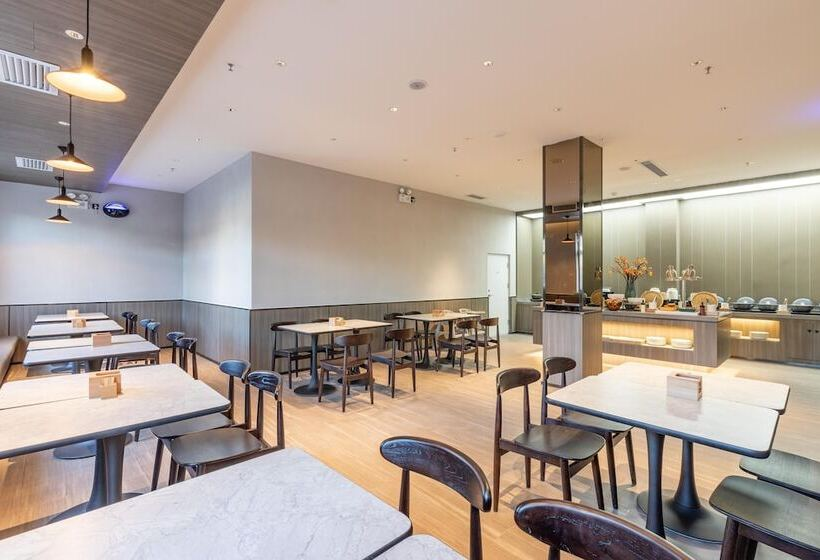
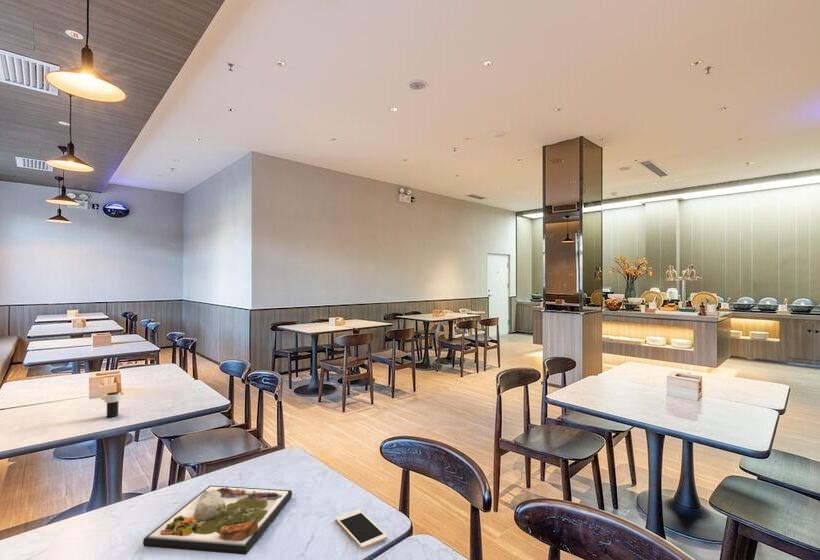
+ dinner plate [142,484,293,556]
+ cell phone [335,509,388,550]
+ cup [103,391,122,418]
